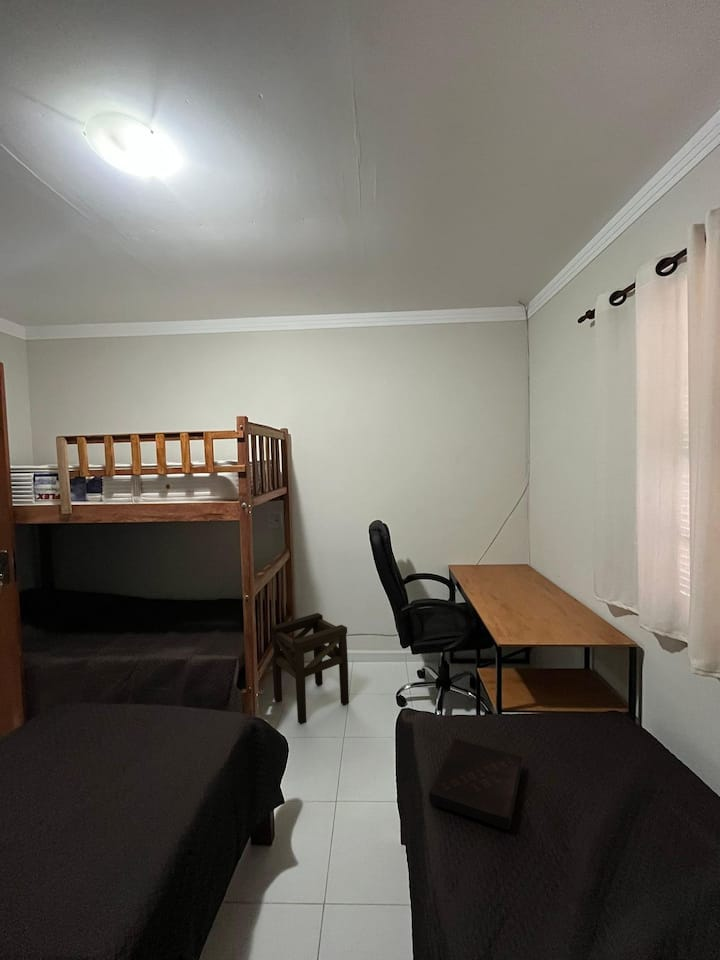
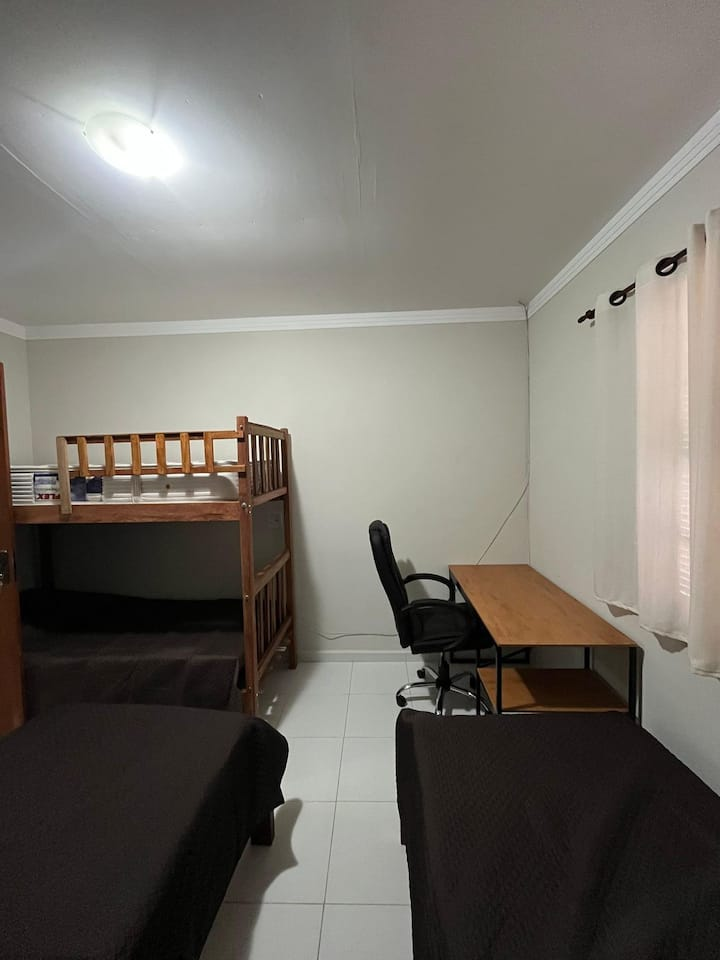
- stool [270,612,350,725]
- book [428,737,523,831]
